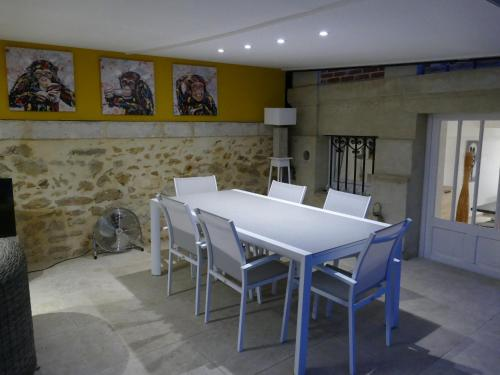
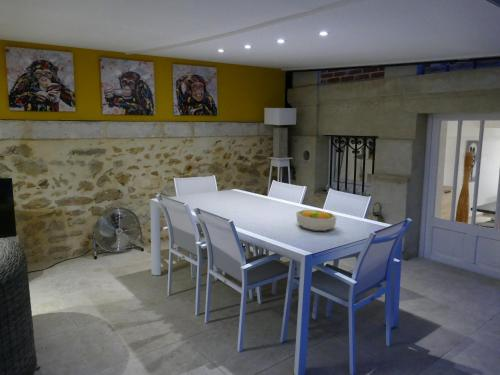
+ fruit bowl [295,209,338,232]
